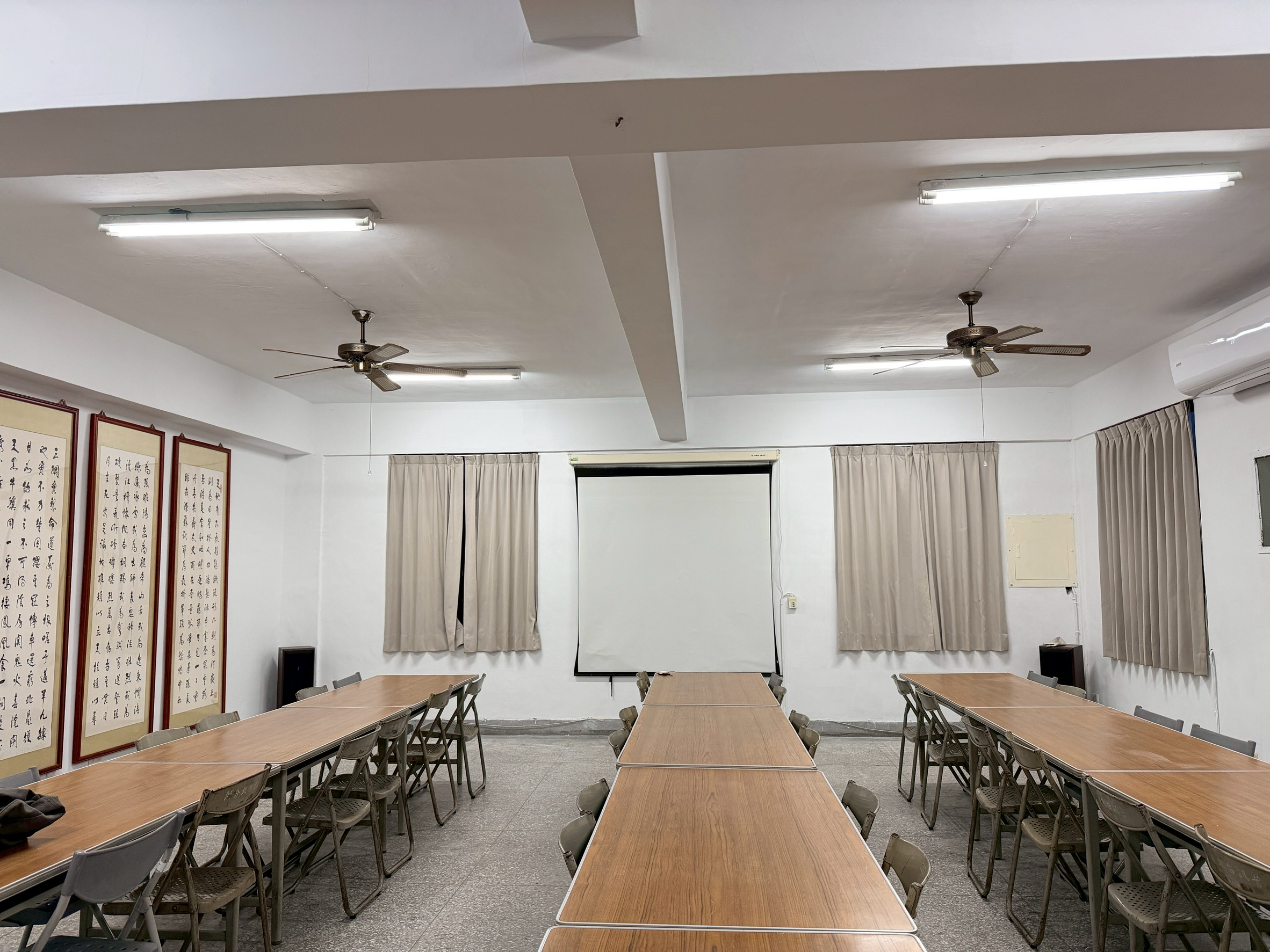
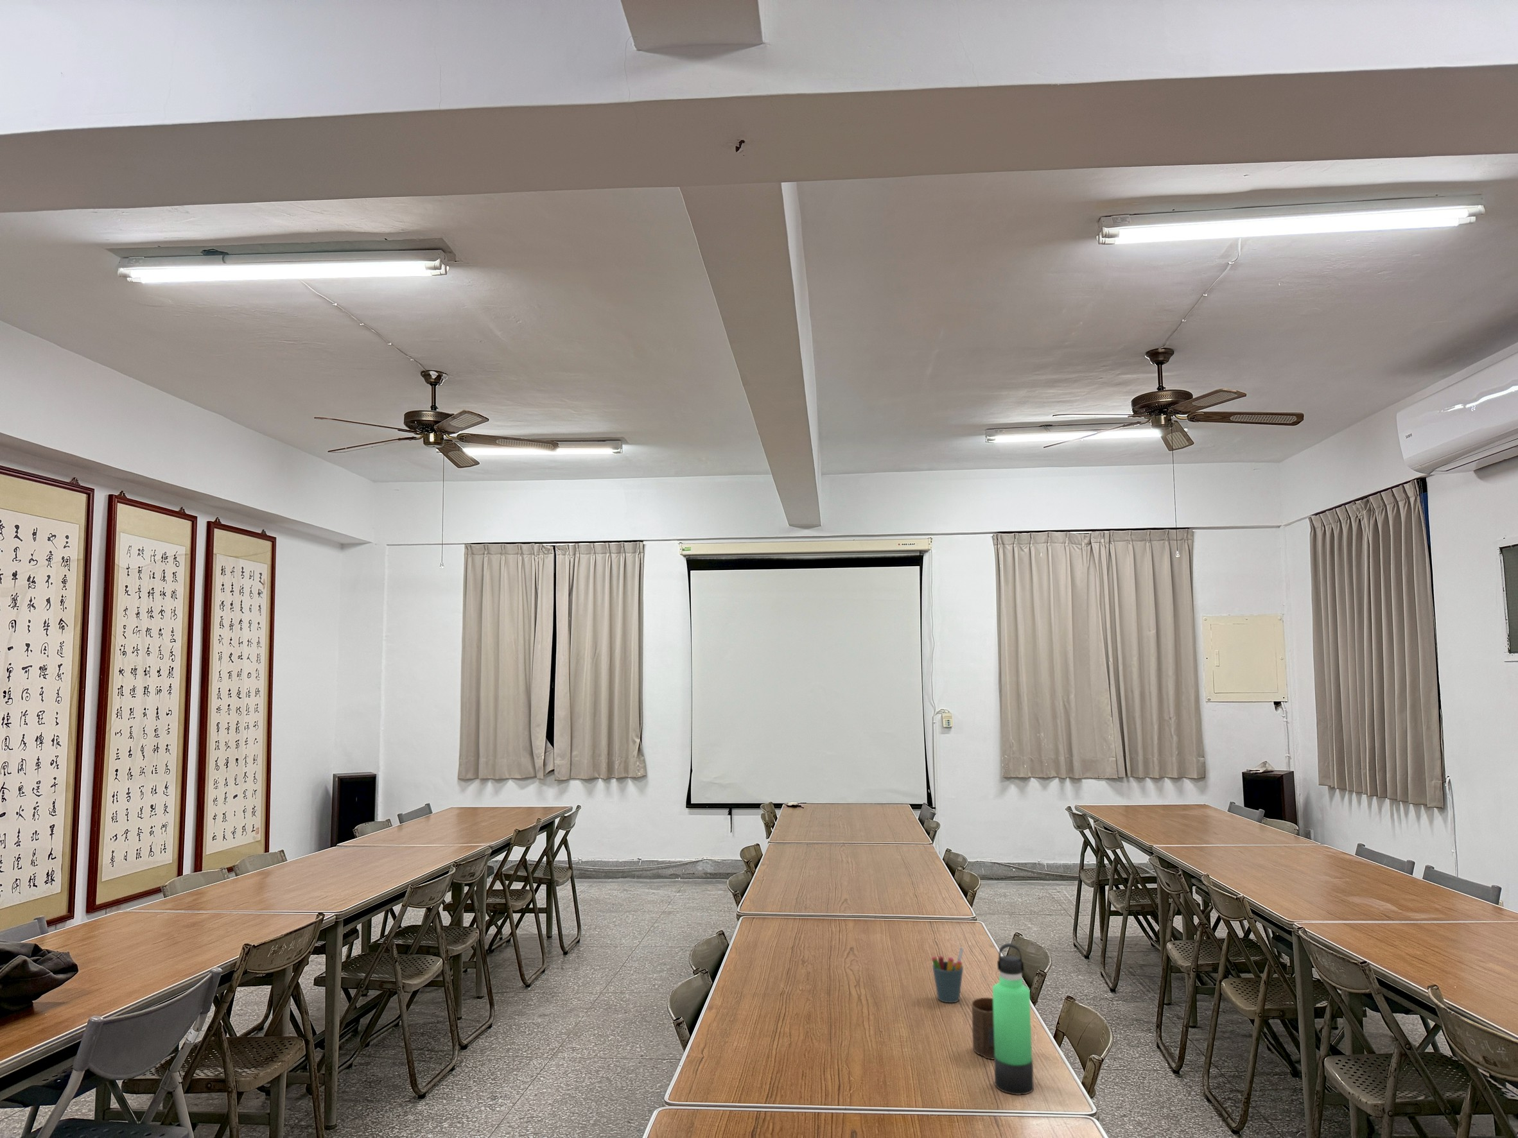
+ cup [971,997,994,1059]
+ pen holder [931,947,965,1003]
+ thermos bottle [992,942,1034,1096]
